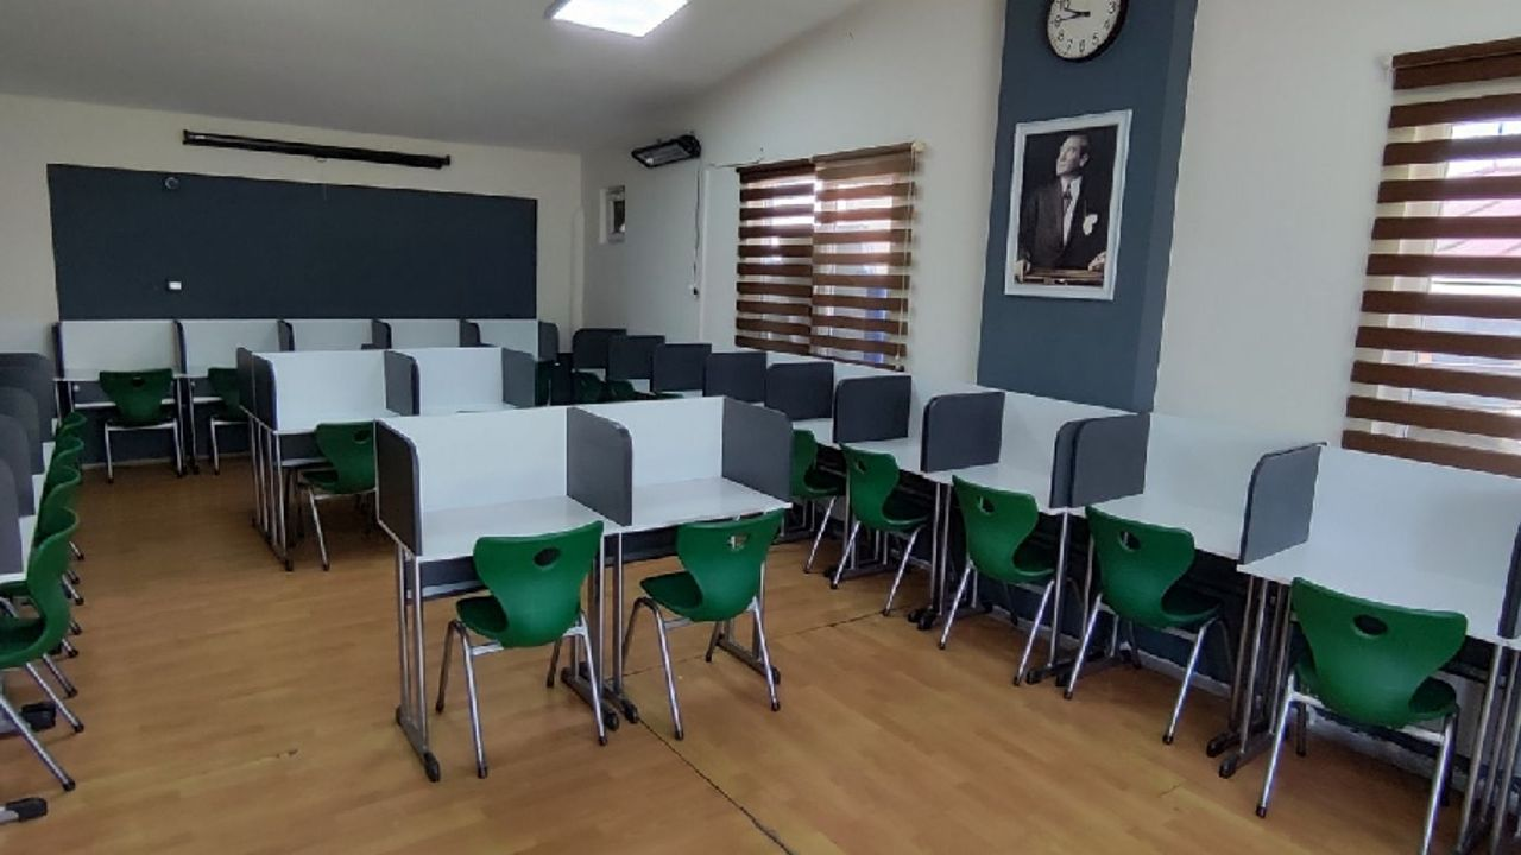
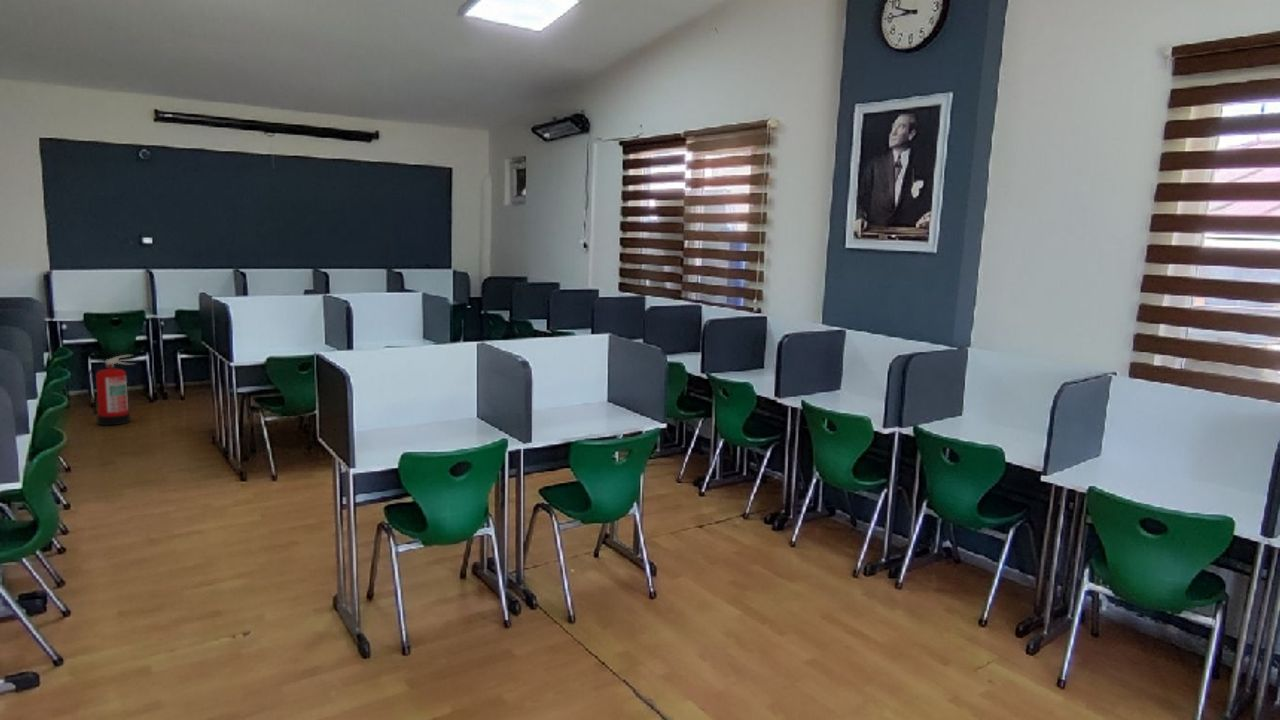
+ fire extinguisher [85,354,137,427]
